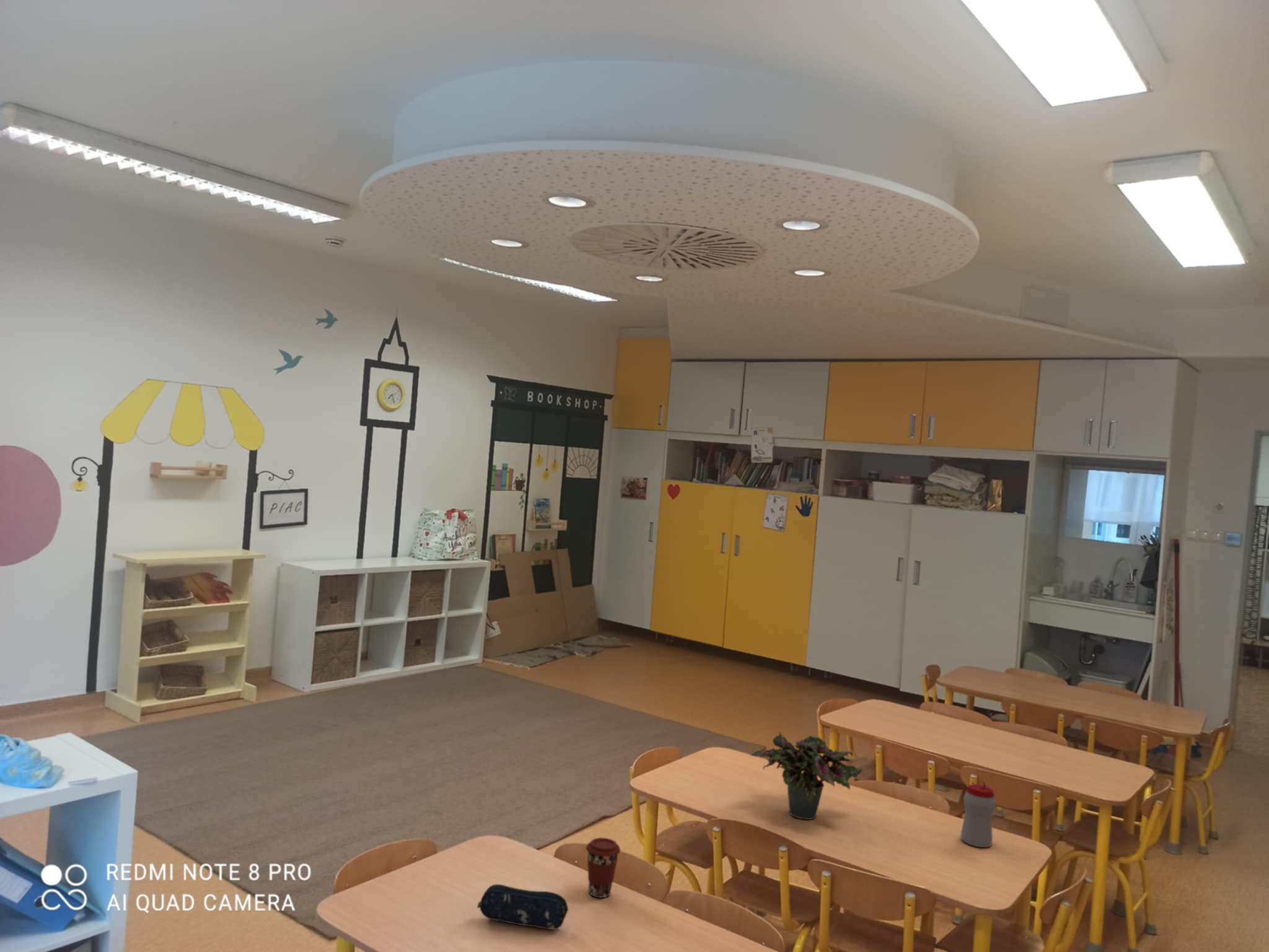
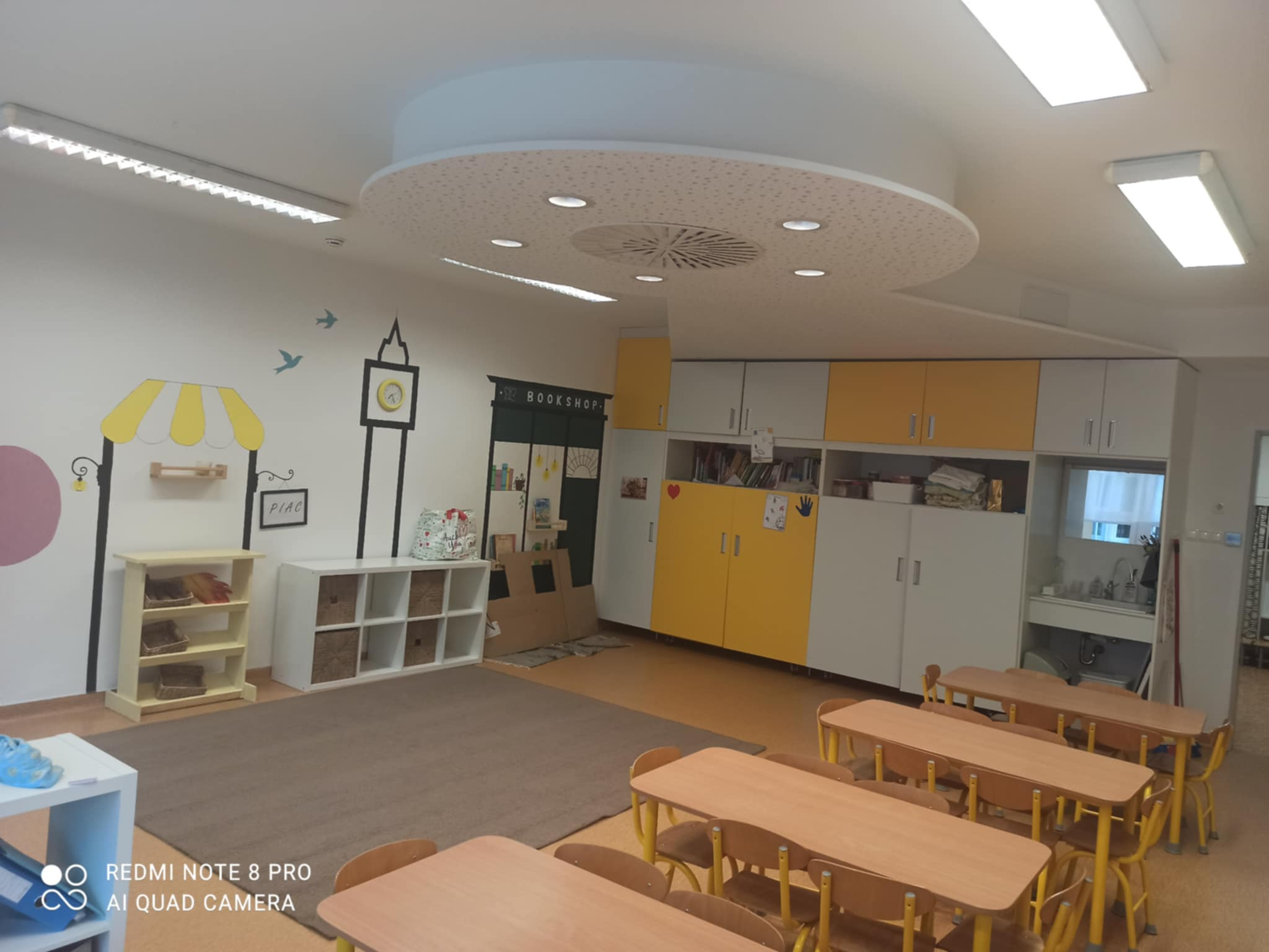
- coffee cup [586,837,621,898]
- sippy cup [960,779,996,848]
- potted plant [750,731,865,820]
- pencil case [476,883,569,930]
